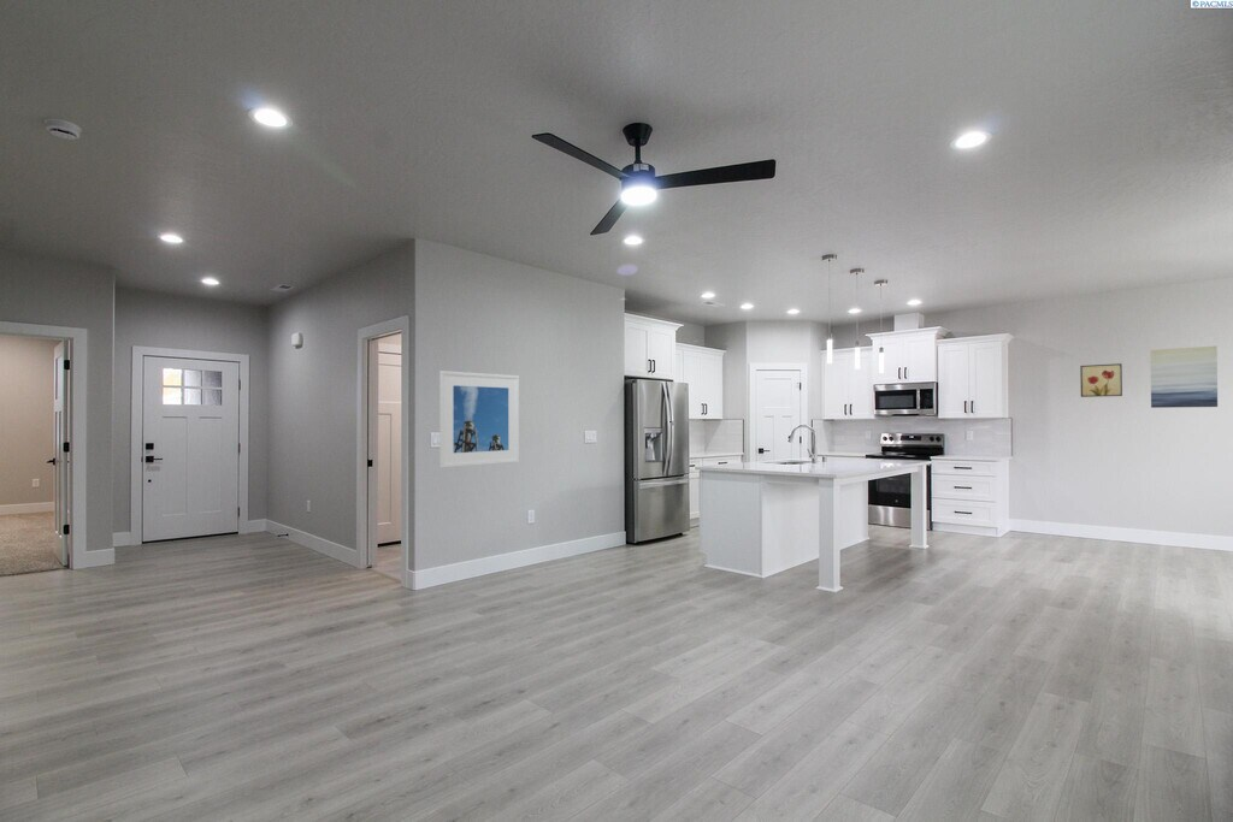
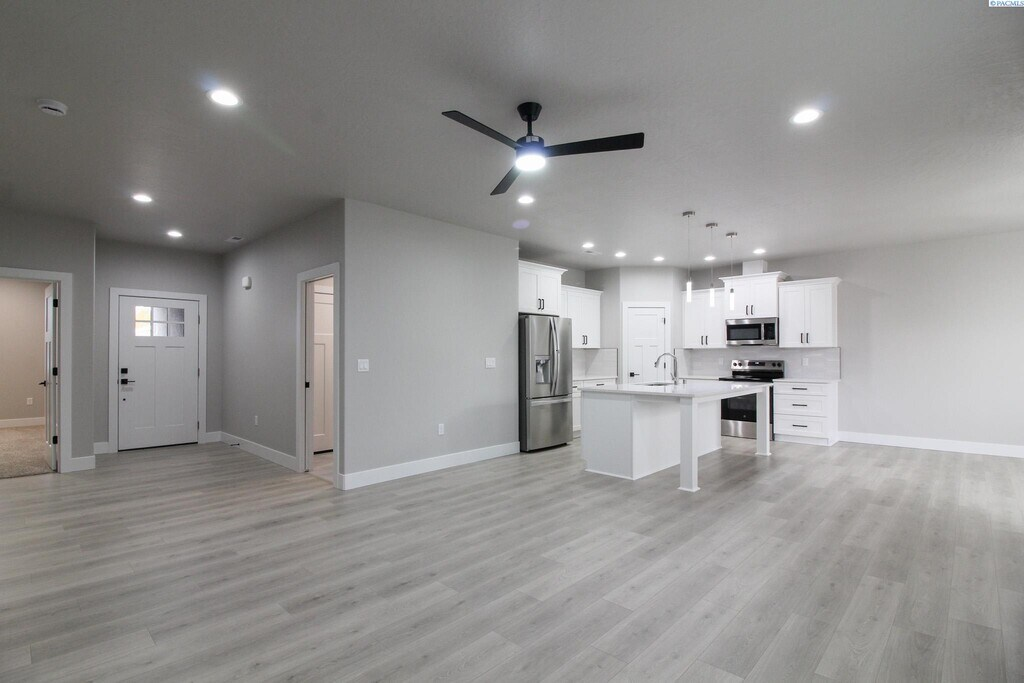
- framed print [438,369,520,469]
- wall art [1079,362,1123,398]
- wall art [1149,345,1219,409]
